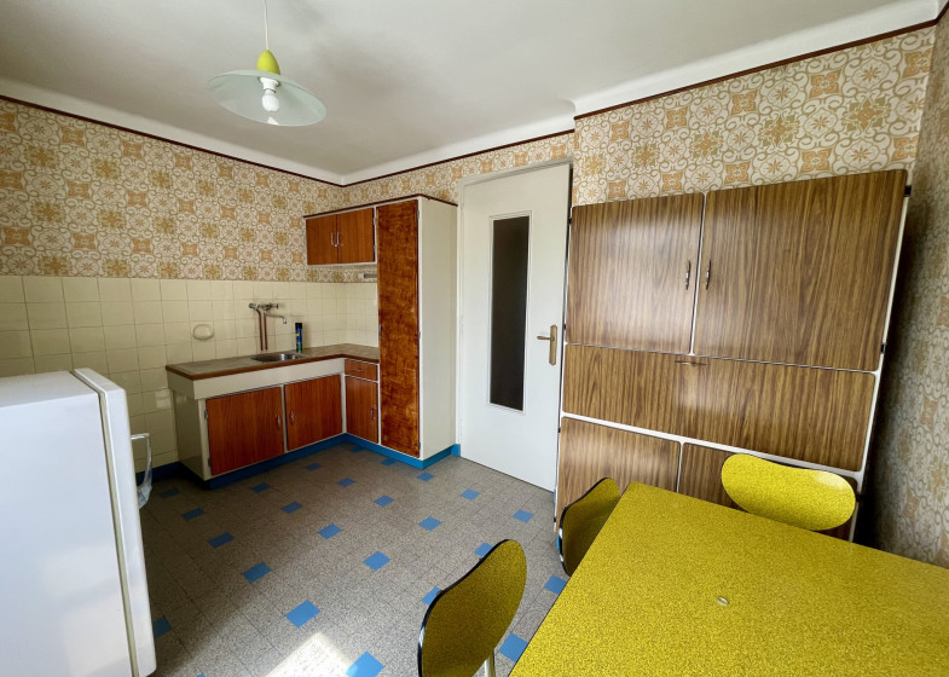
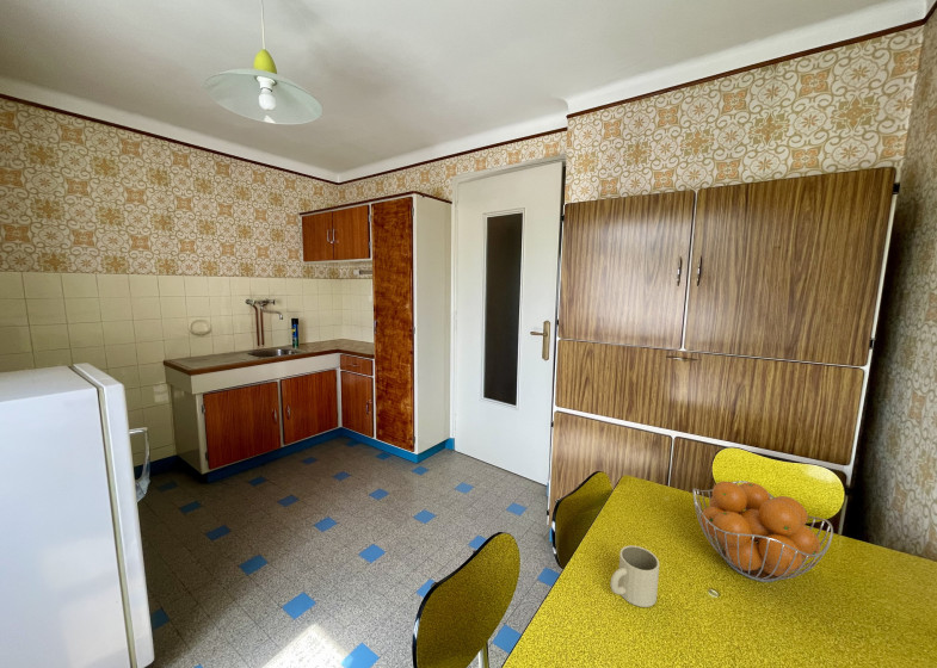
+ fruit basket [692,480,834,583]
+ mug [610,544,660,608]
